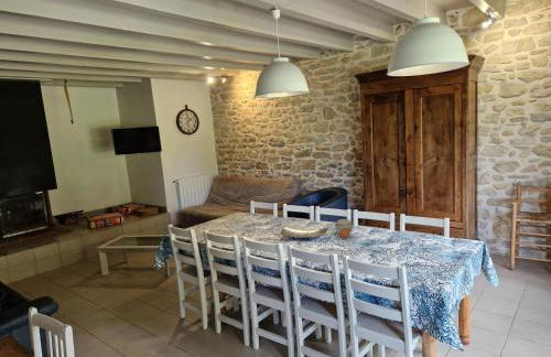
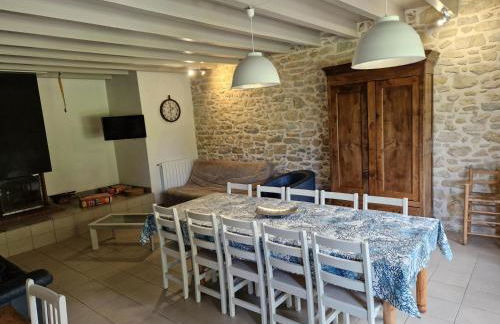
- jar [333,218,355,239]
